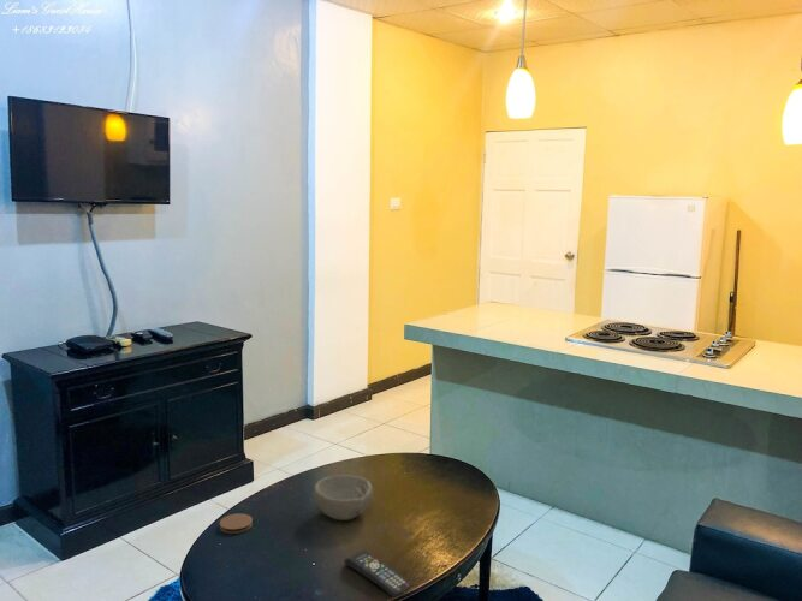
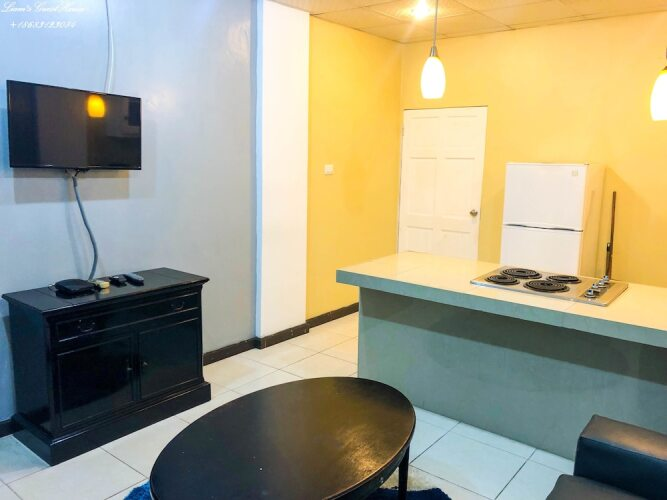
- remote control [344,549,414,599]
- coaster [219,512,254,535]
- bowl [313,474,374,522]
